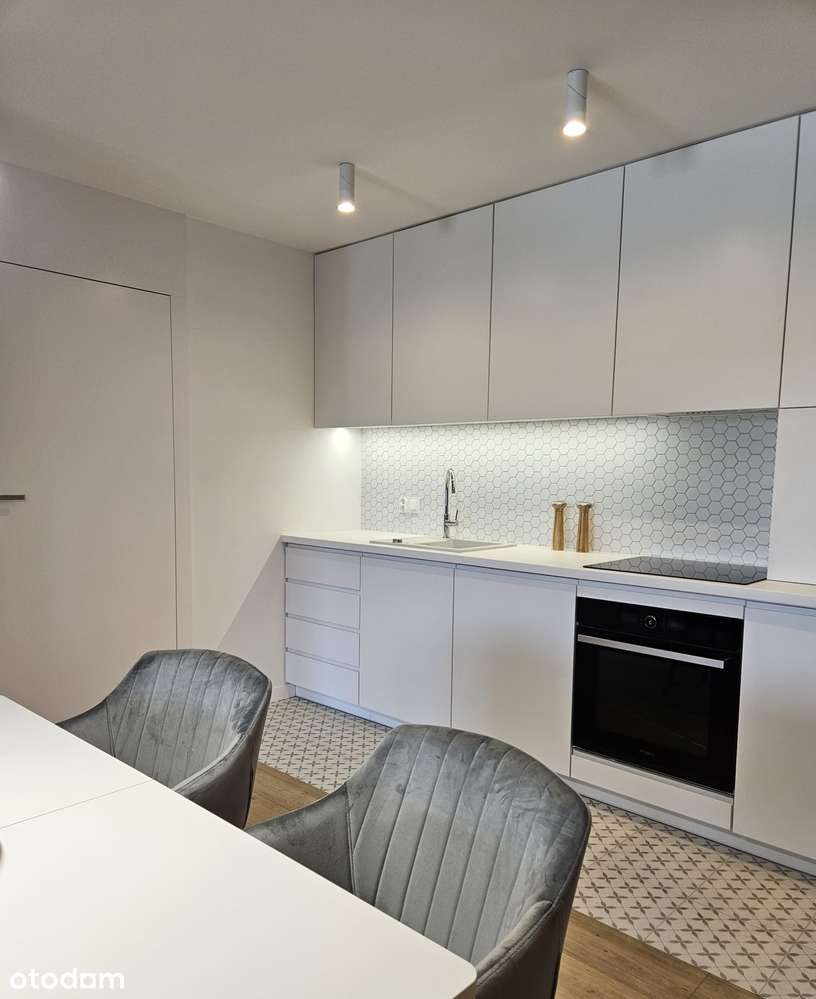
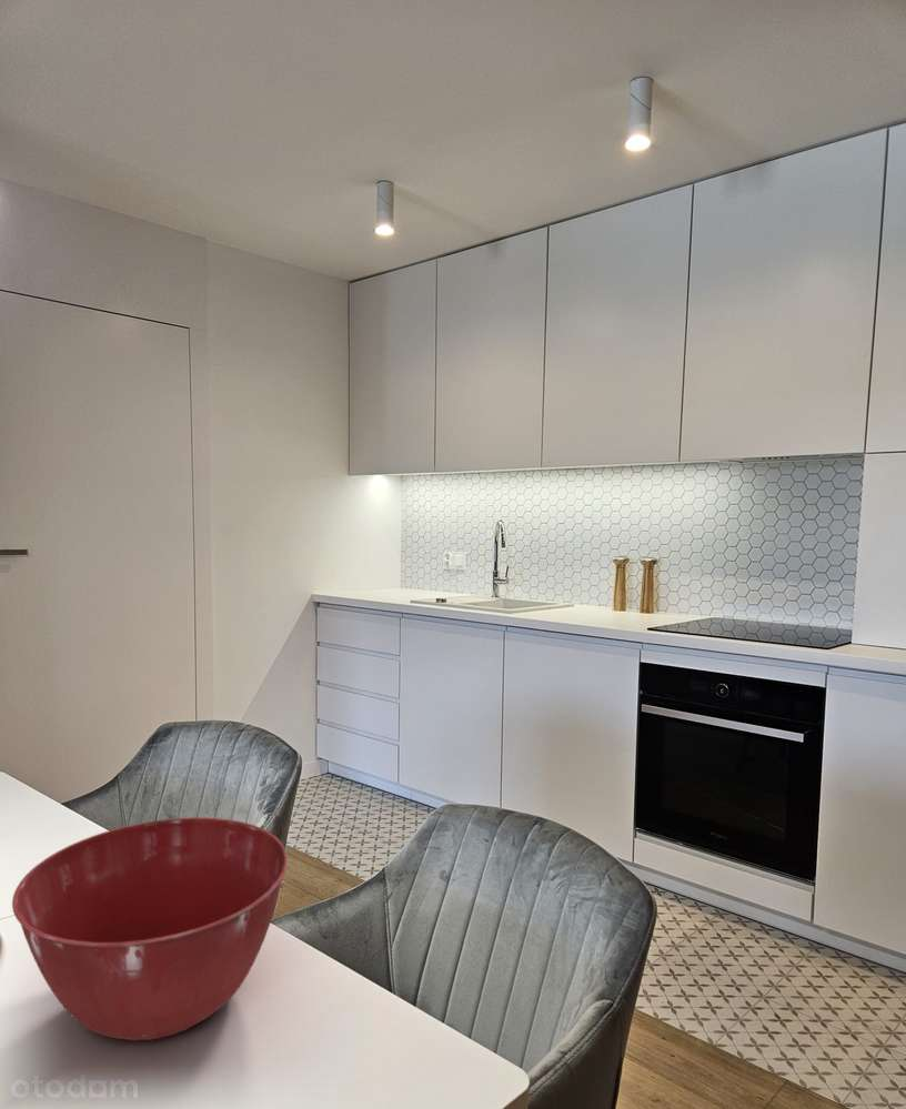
+ mixing bowl [11,816,289,1041]
